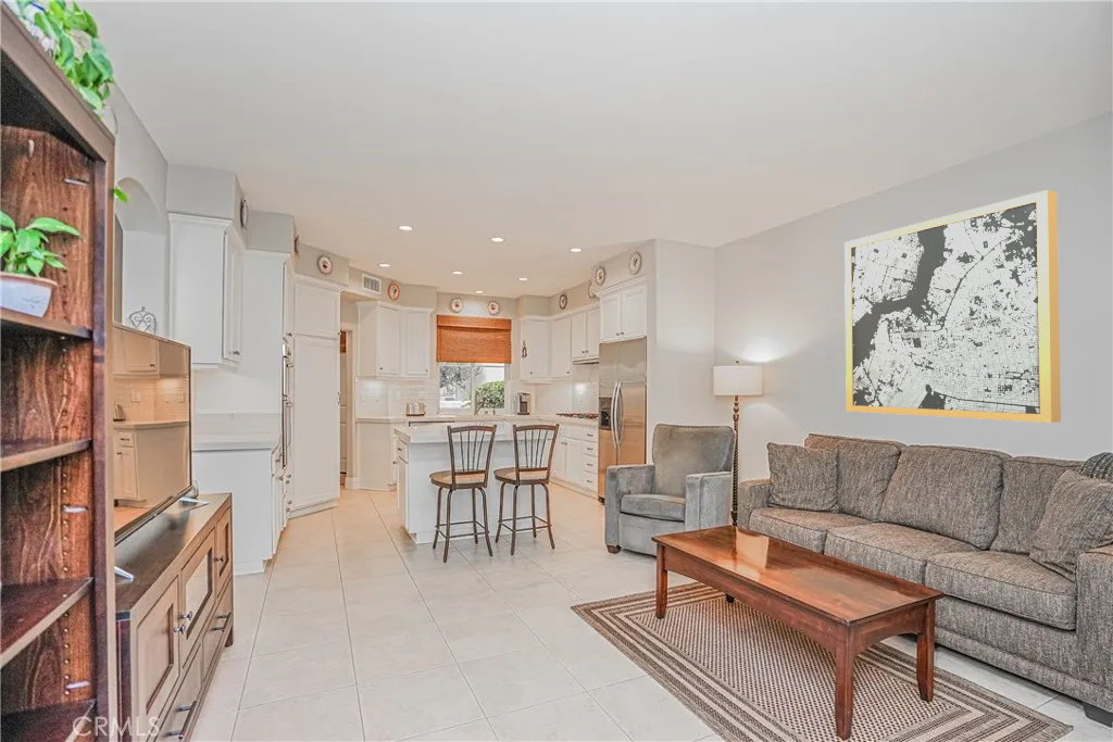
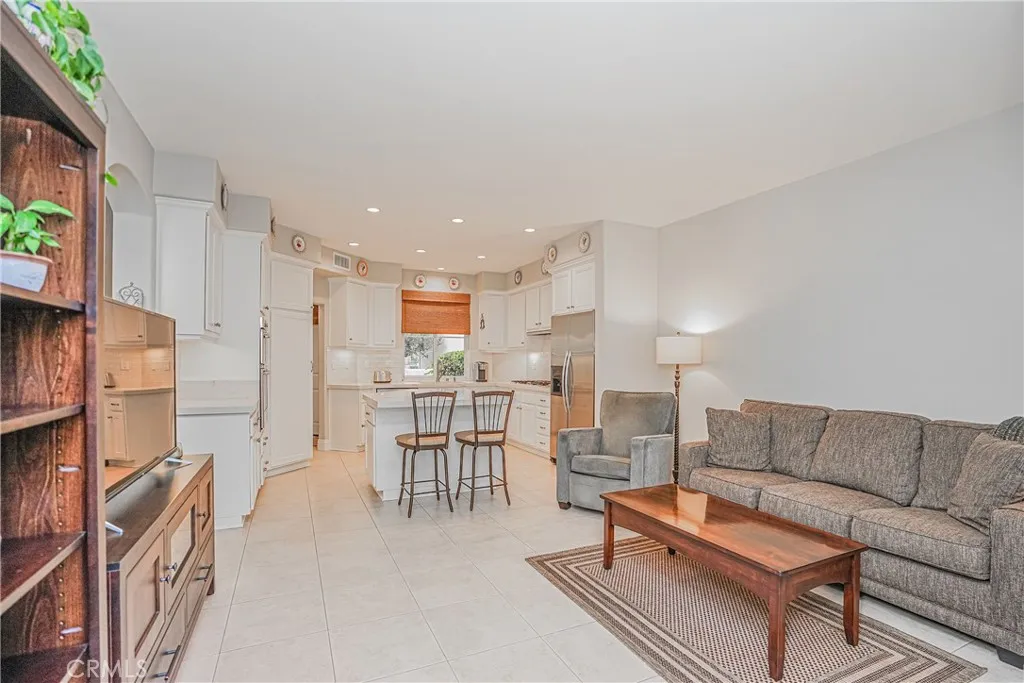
- wall art [843,189,1062,424]
